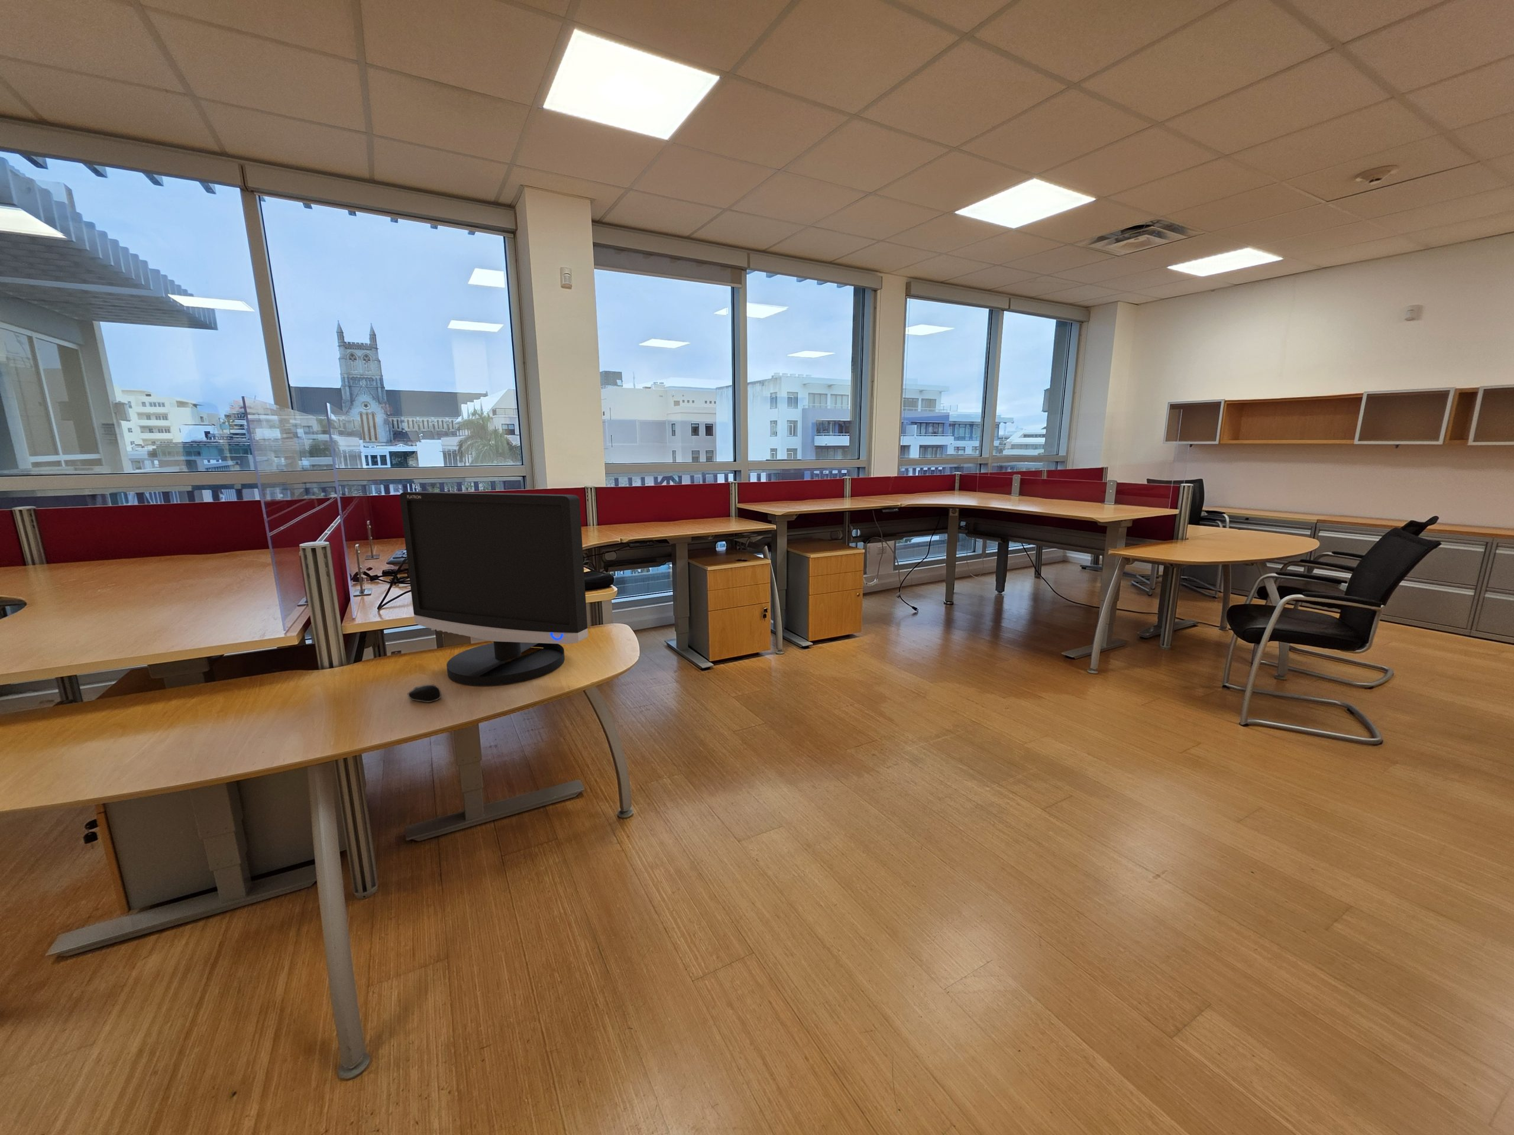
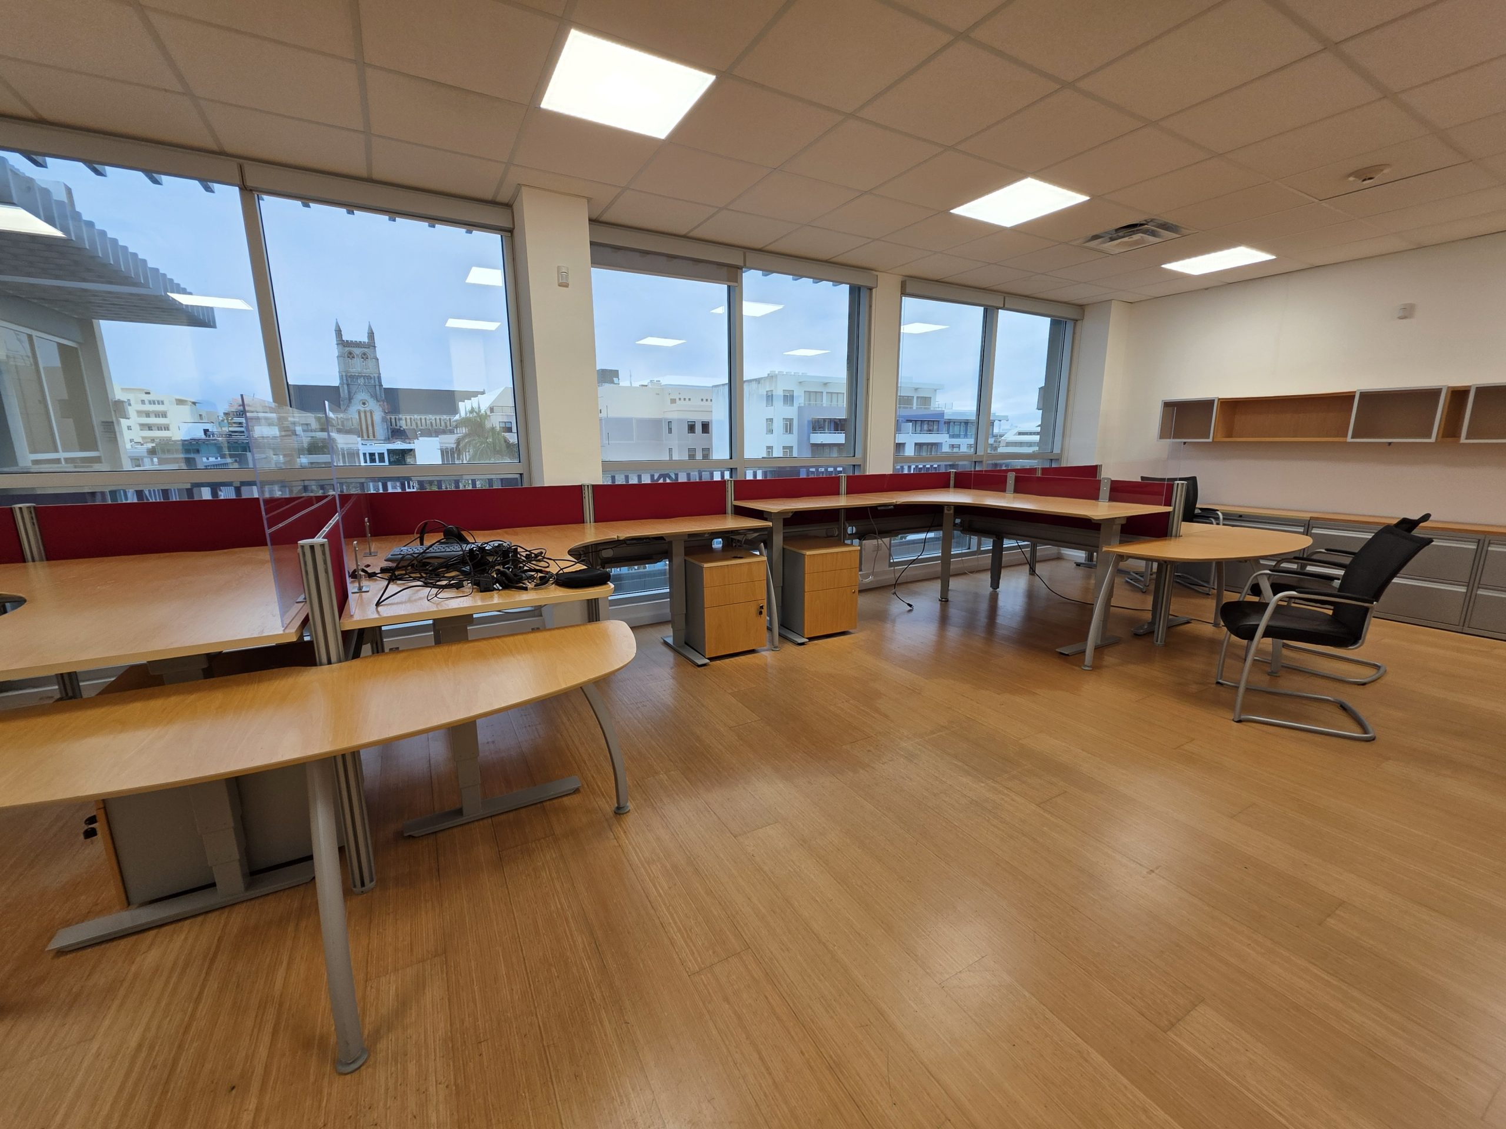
- monitor [399,491,589,687]
- computer mouse [407,684,442,703]
